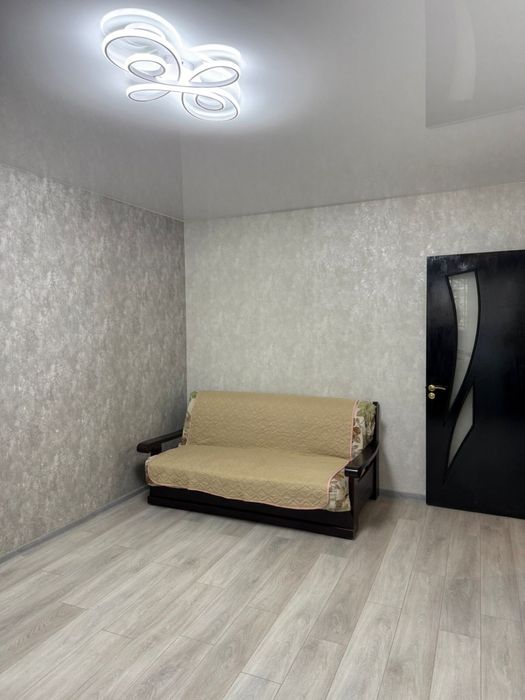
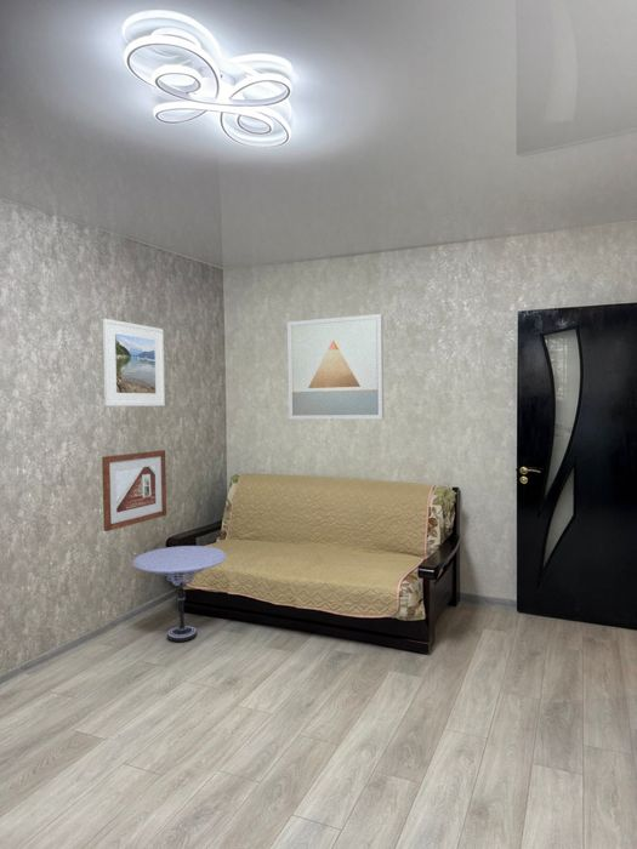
+ picture frame [101,449,167,532]
+ side table [132,545,228,643]
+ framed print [102,318,166,408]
+ wall art [286,313,385,421]
